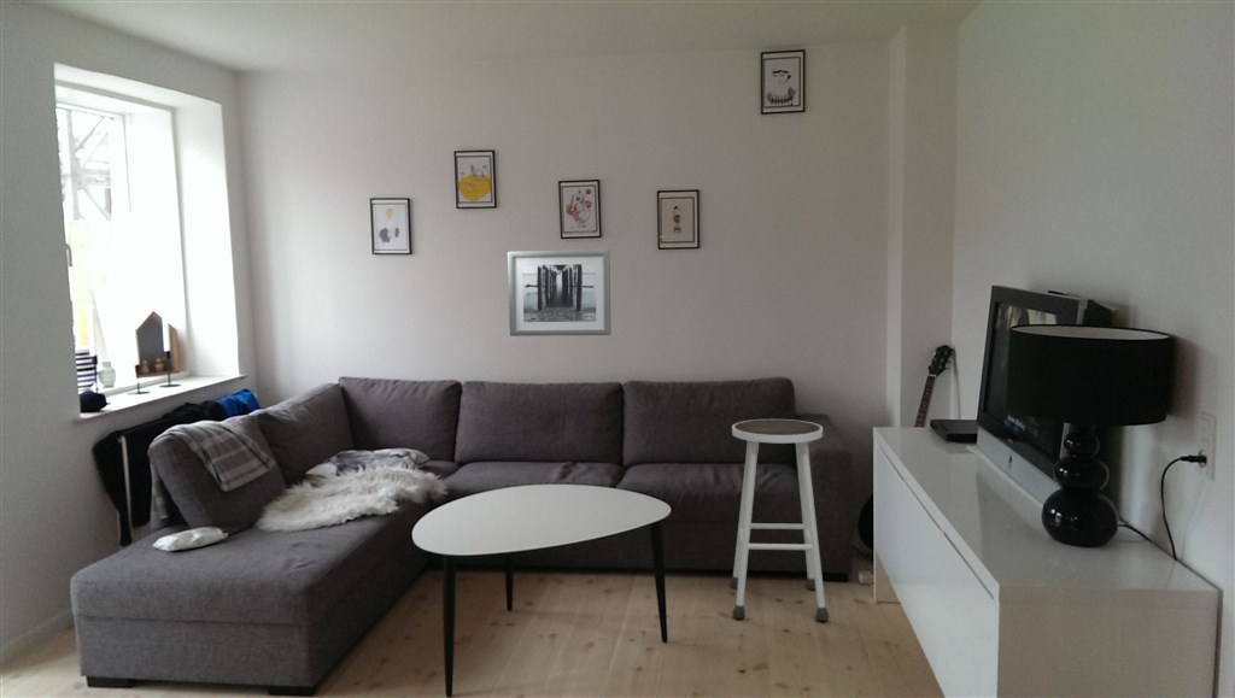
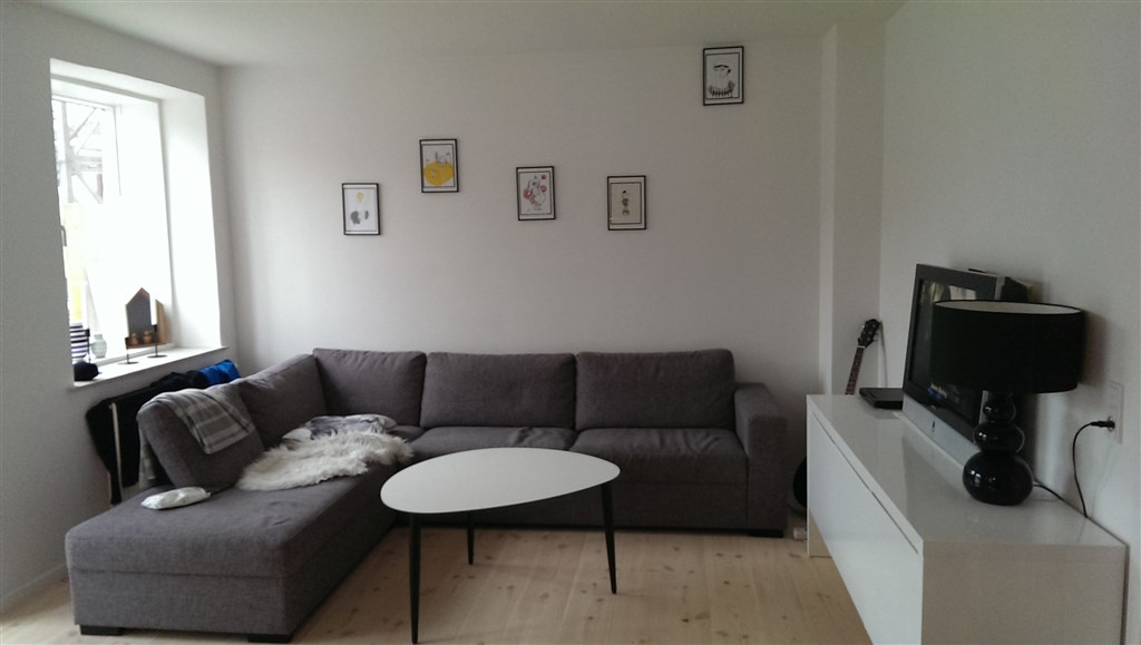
- wall art [507,248,613,338]
- stool [728,418,831,622]
